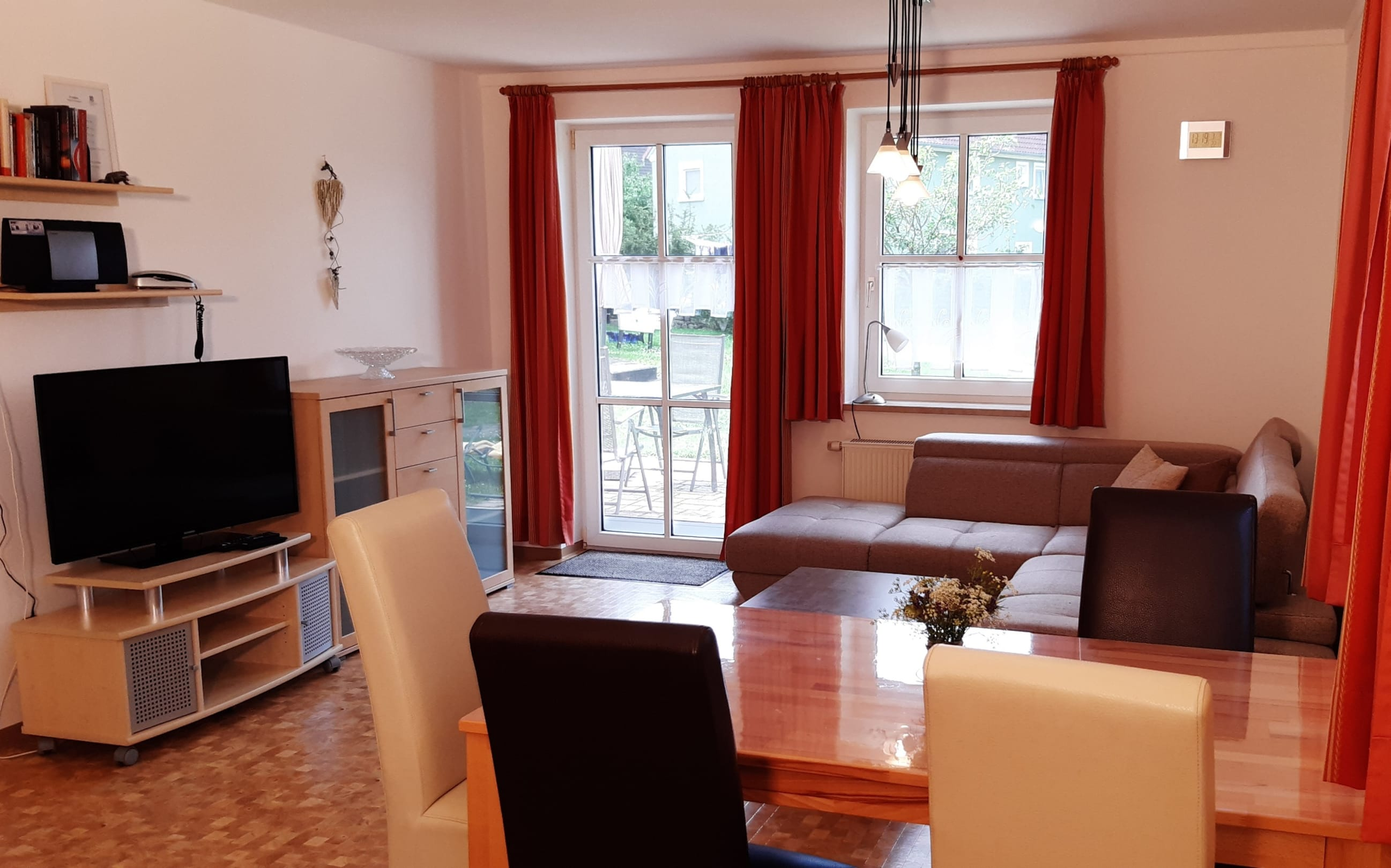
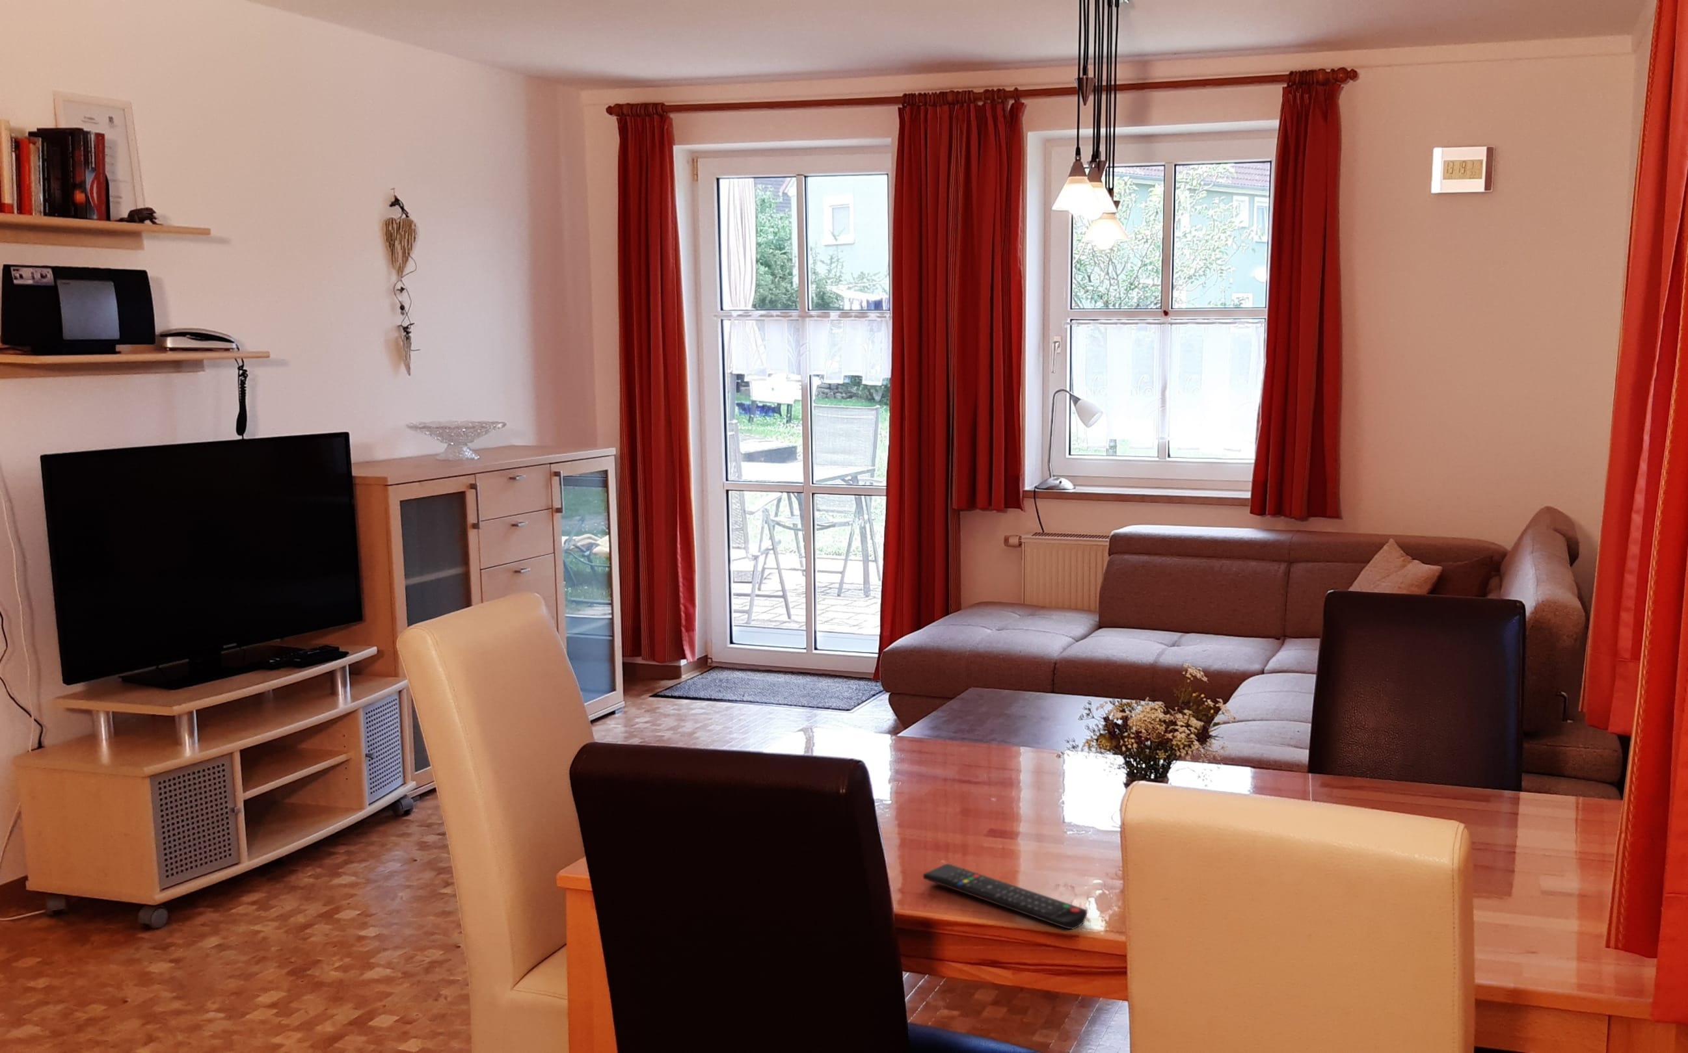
+ remote control [922,863,1087,930]
